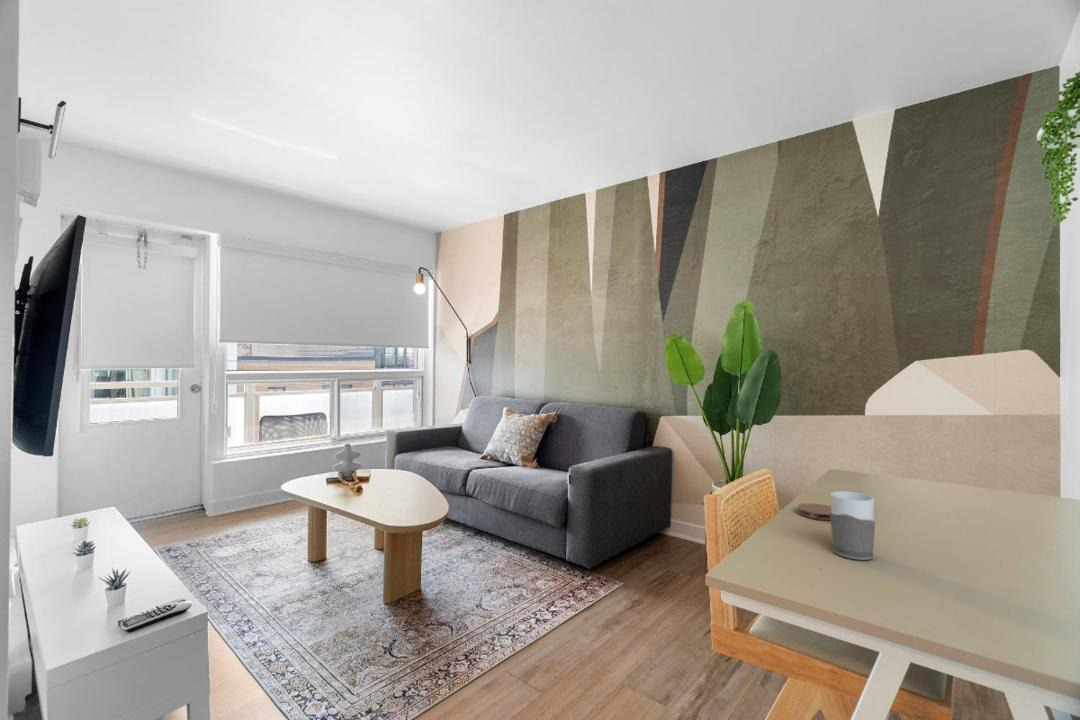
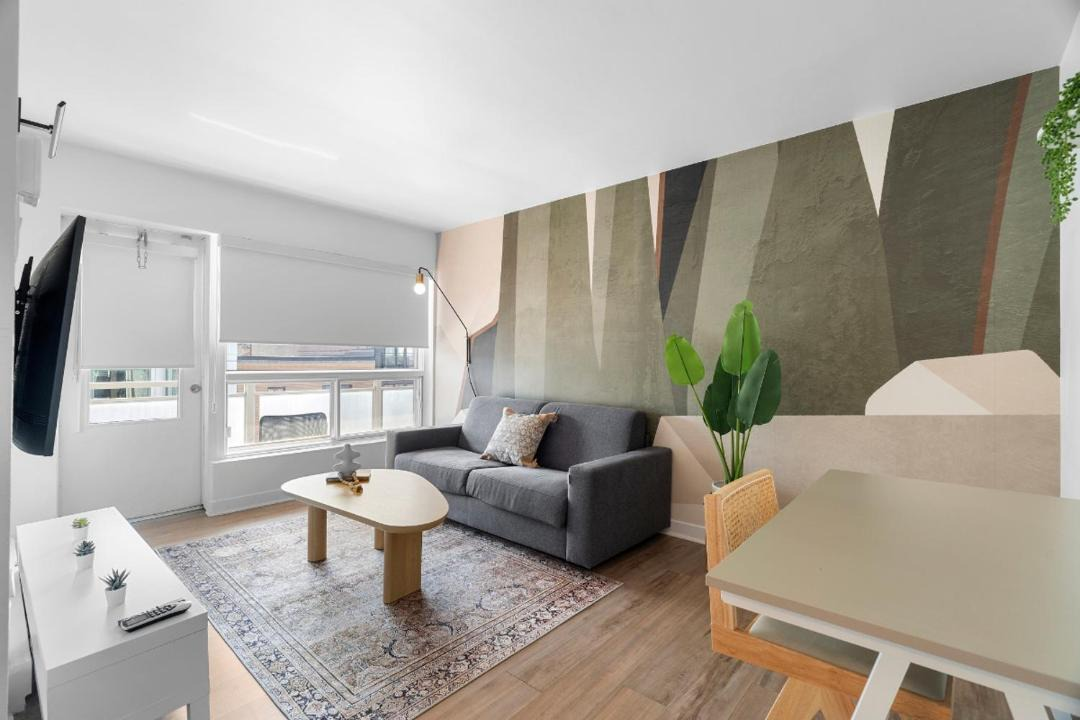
- coaster [797,502,832,521]
- mug [830,490,876,561]
